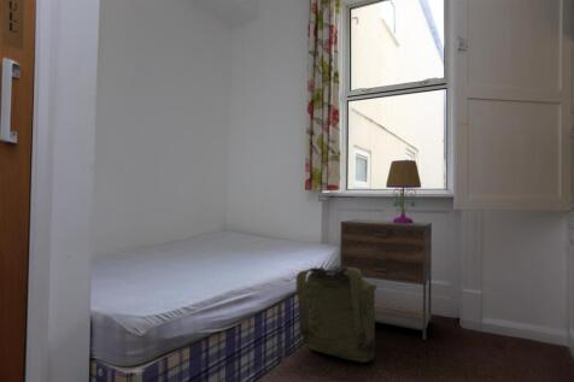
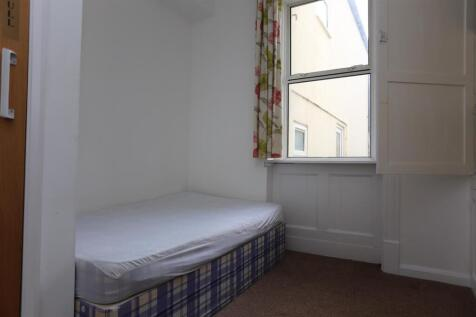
- nightstand [339,218,433,341]
- table lamp [385,159,422,223]
- backpack [295,266,377,364]
